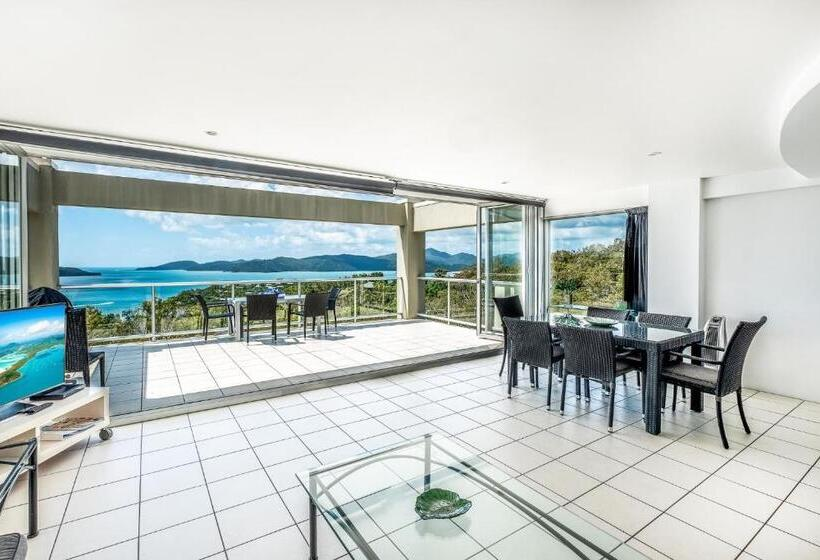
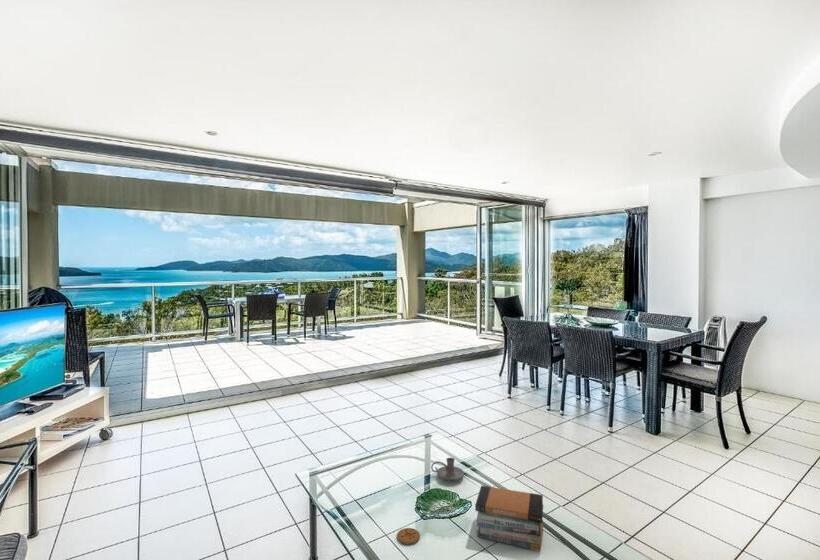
+ book stack [474,485,544,552]
+ coaster [396,527,421,545]
+ candle holder [430,457,465,482]
